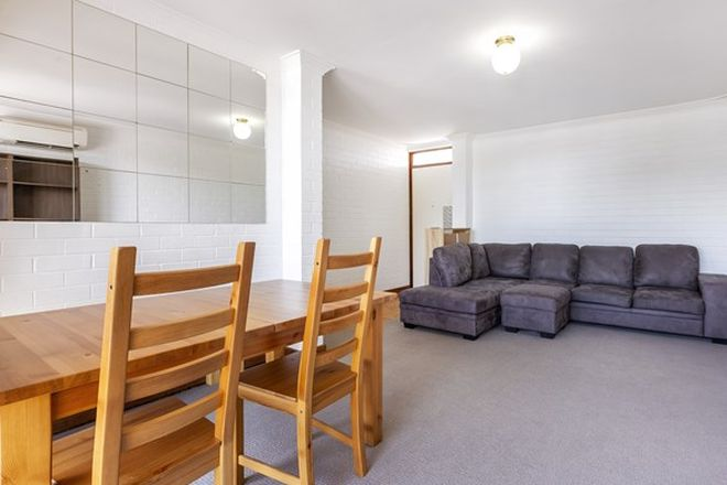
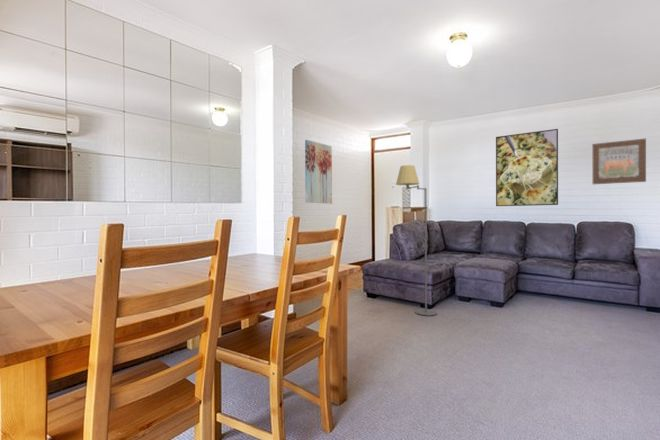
+ wall art [591,138,647,185]
+ wall art [304,139,333,205]
+ floor lamp [395,164,438,316]
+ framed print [495,128,559,207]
